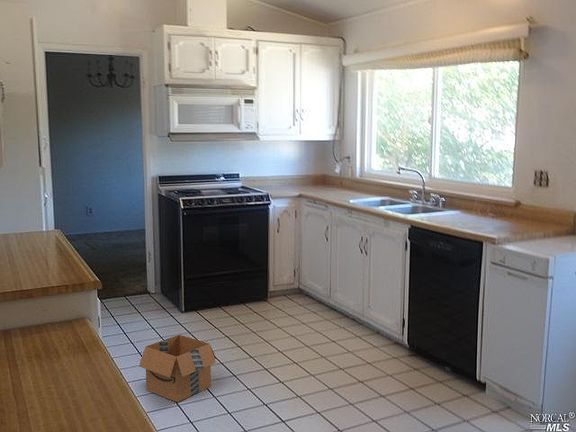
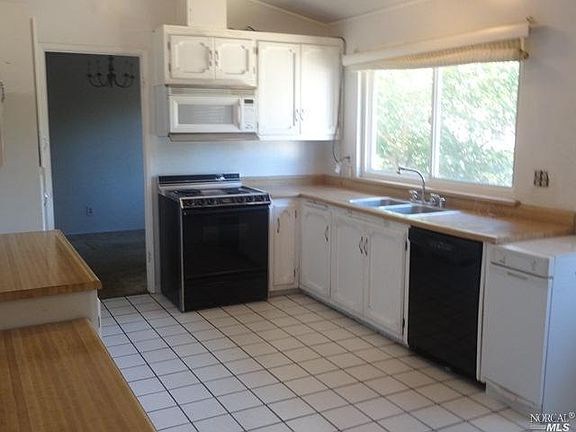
- cardboard box [138,334,217,403]
